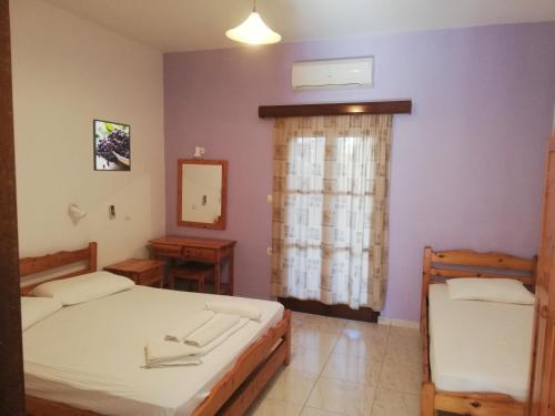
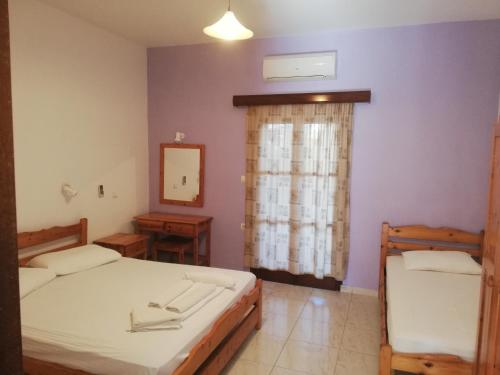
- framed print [92,118,132,172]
